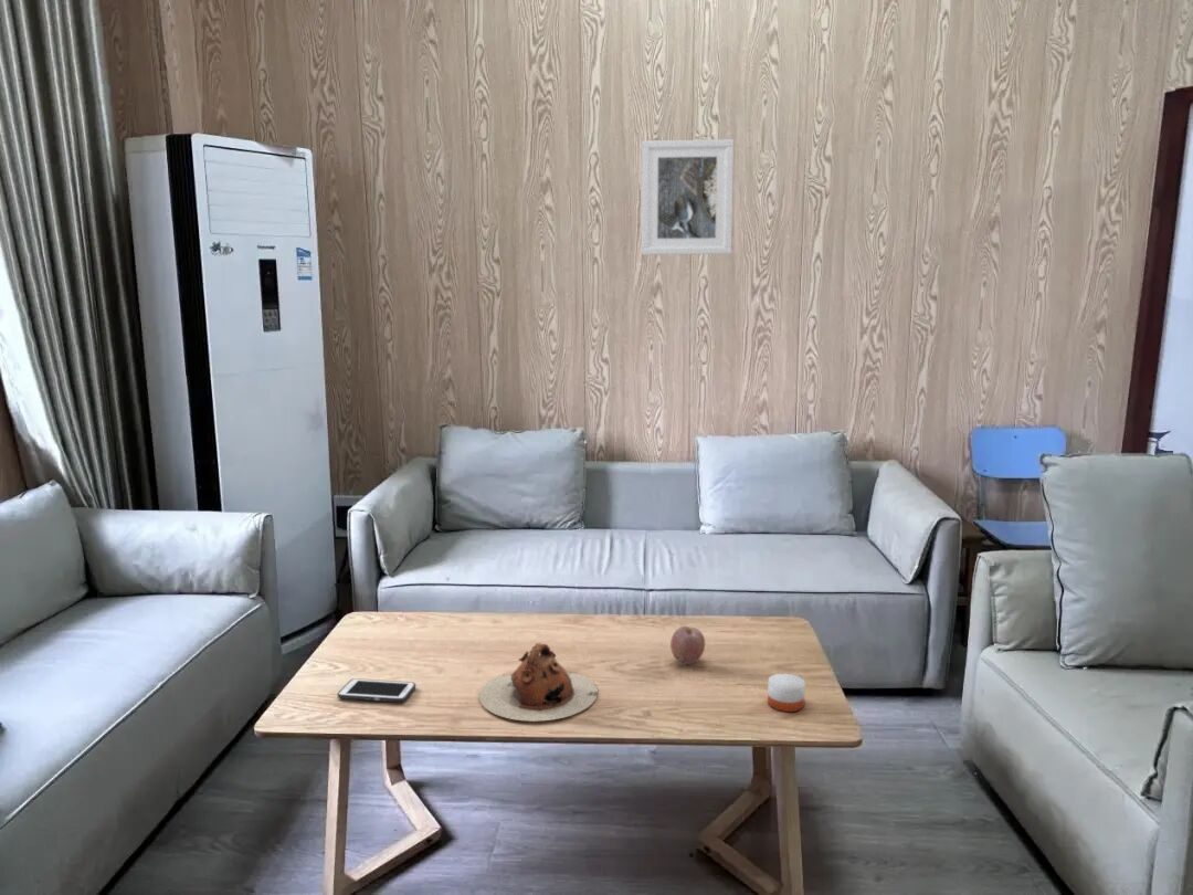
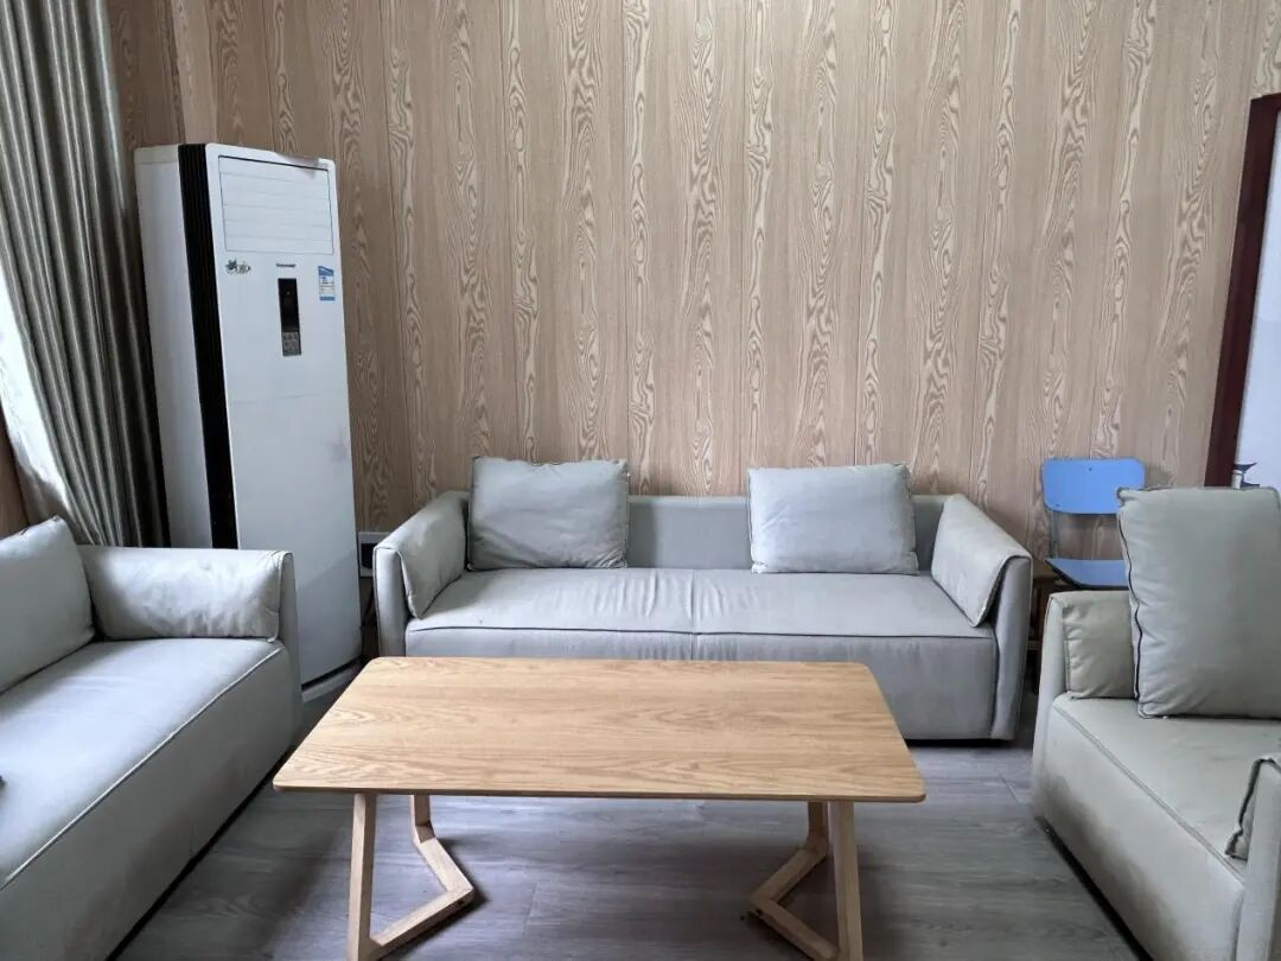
- fruit [669,625,706,665]
- cell phone [337,677,416,703]
- teapot [477,642,599,723]
- candle [767,664,806,713]
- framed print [641,138,735,256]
